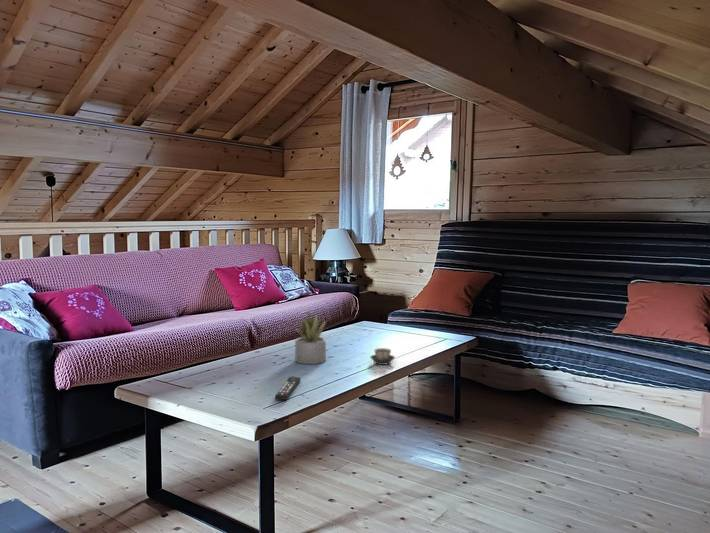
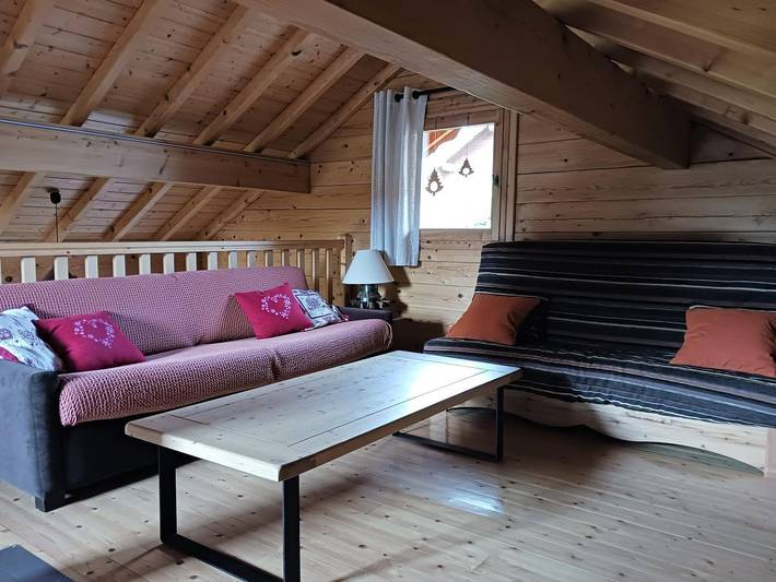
- remote control [274,376,301,401]
- succulent plant [294,311,327,365]
- cup [369,347,396,366]
